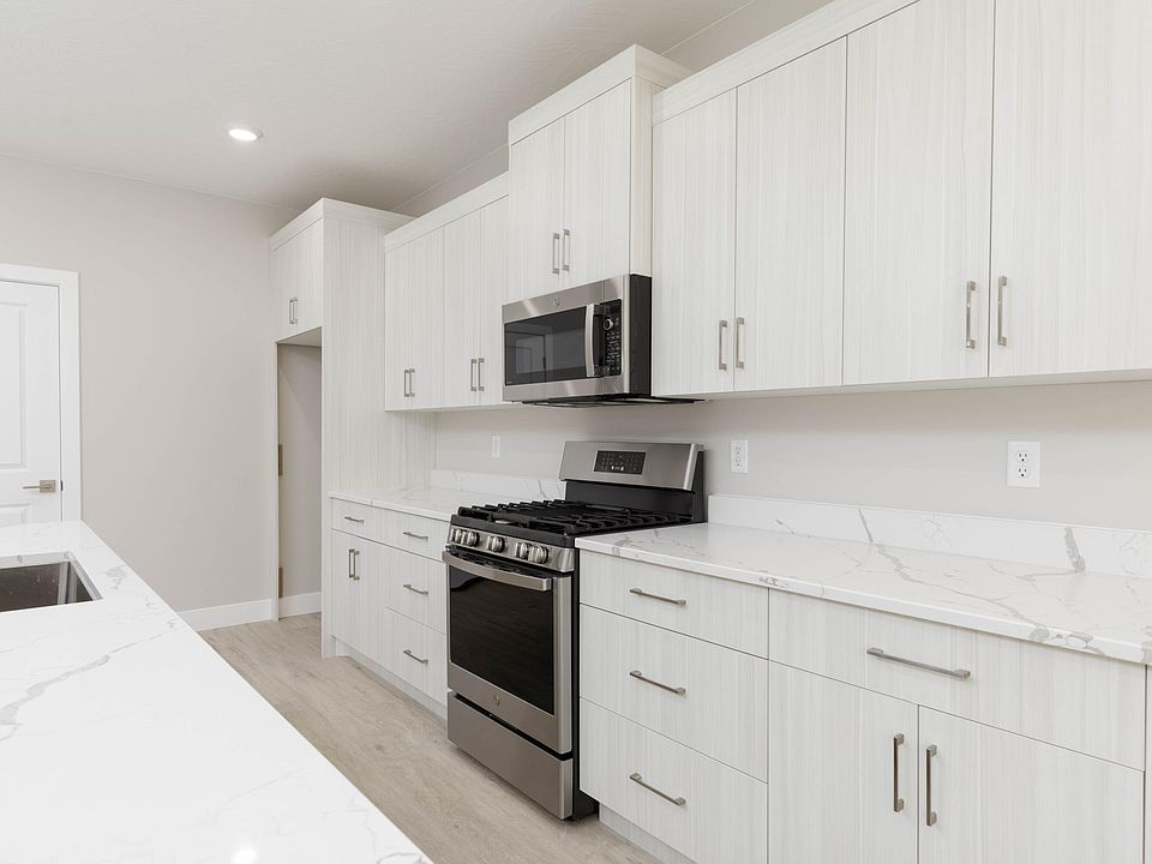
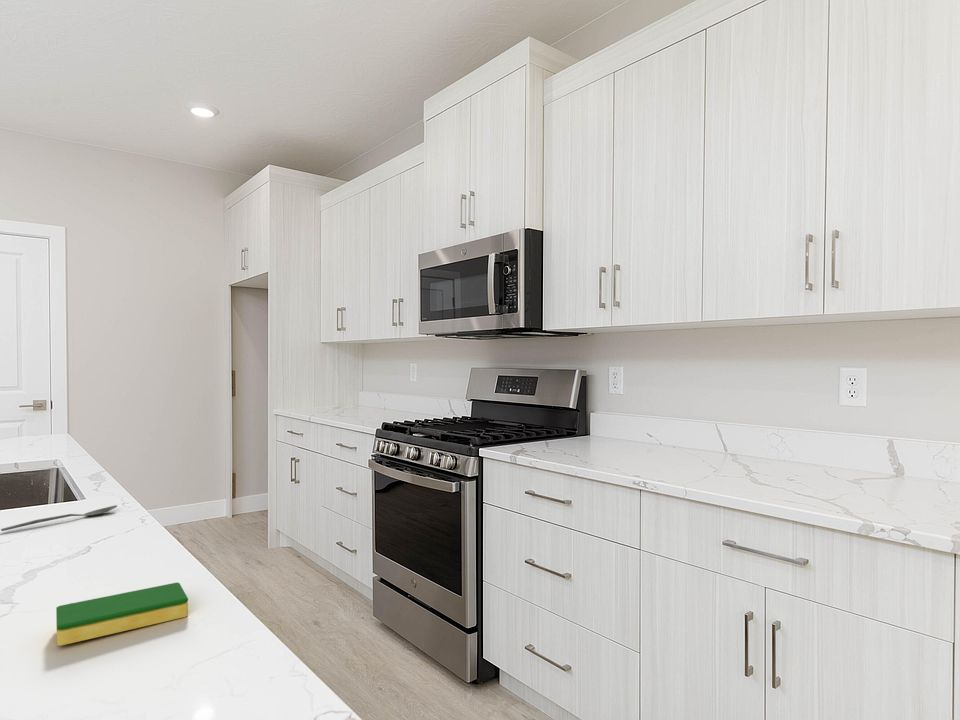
+ dish sponge [55,582,189,647]
+ spoon [0,504,118,532]
